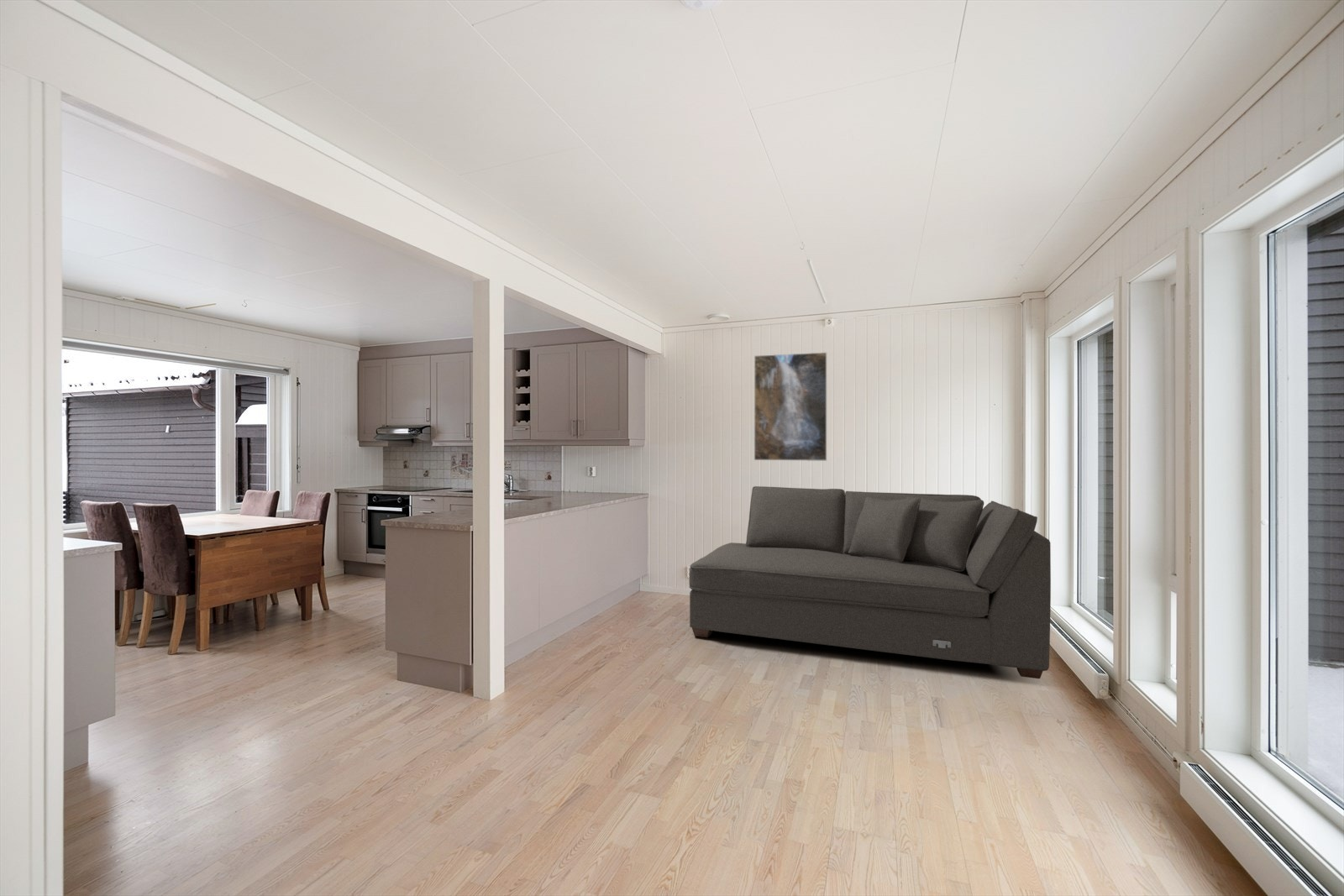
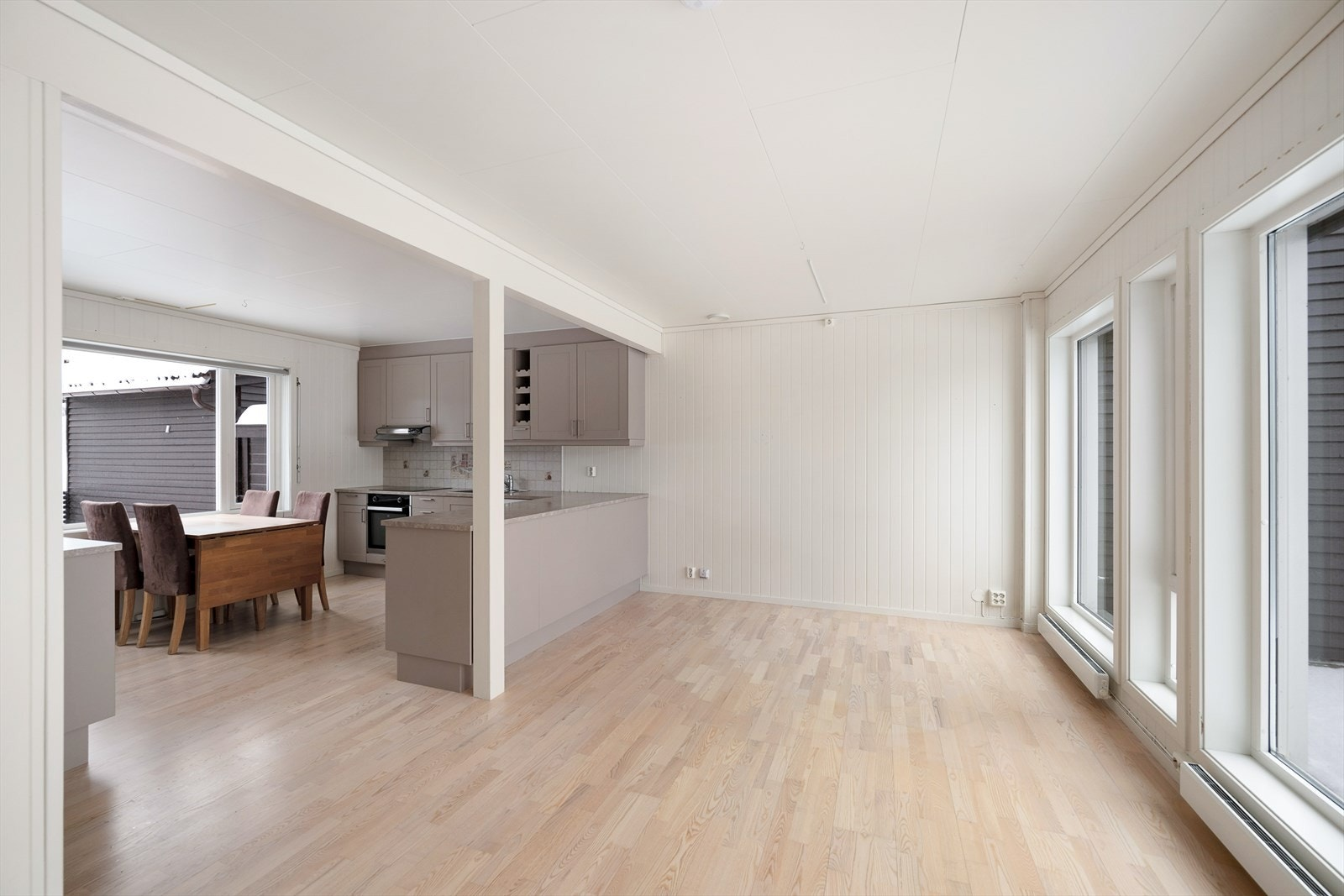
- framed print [753,352,827,462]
- sofa [688,485,1052,679]
